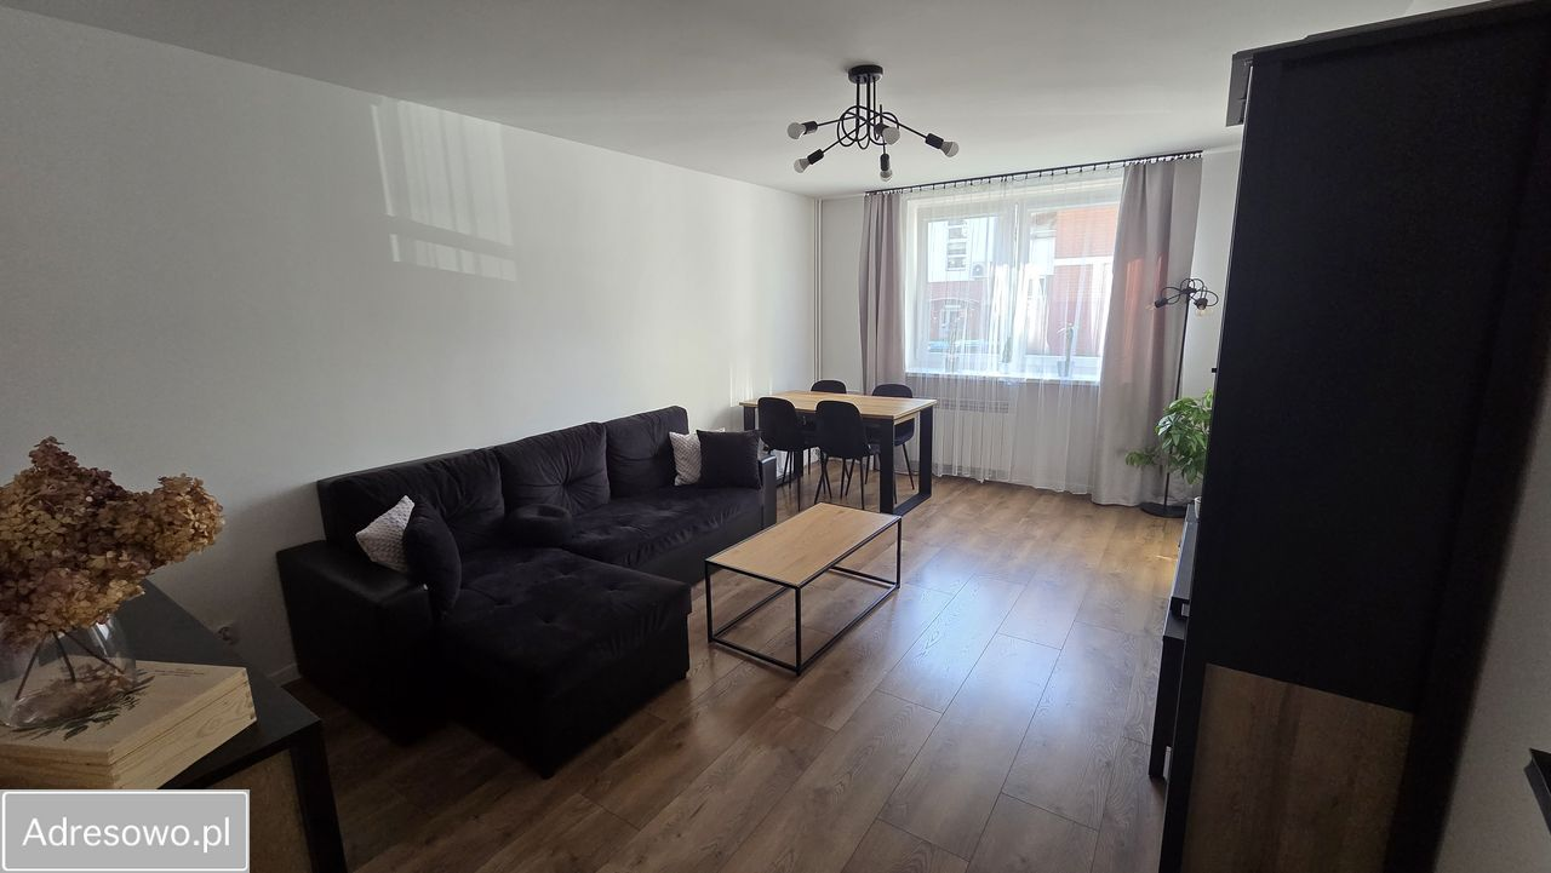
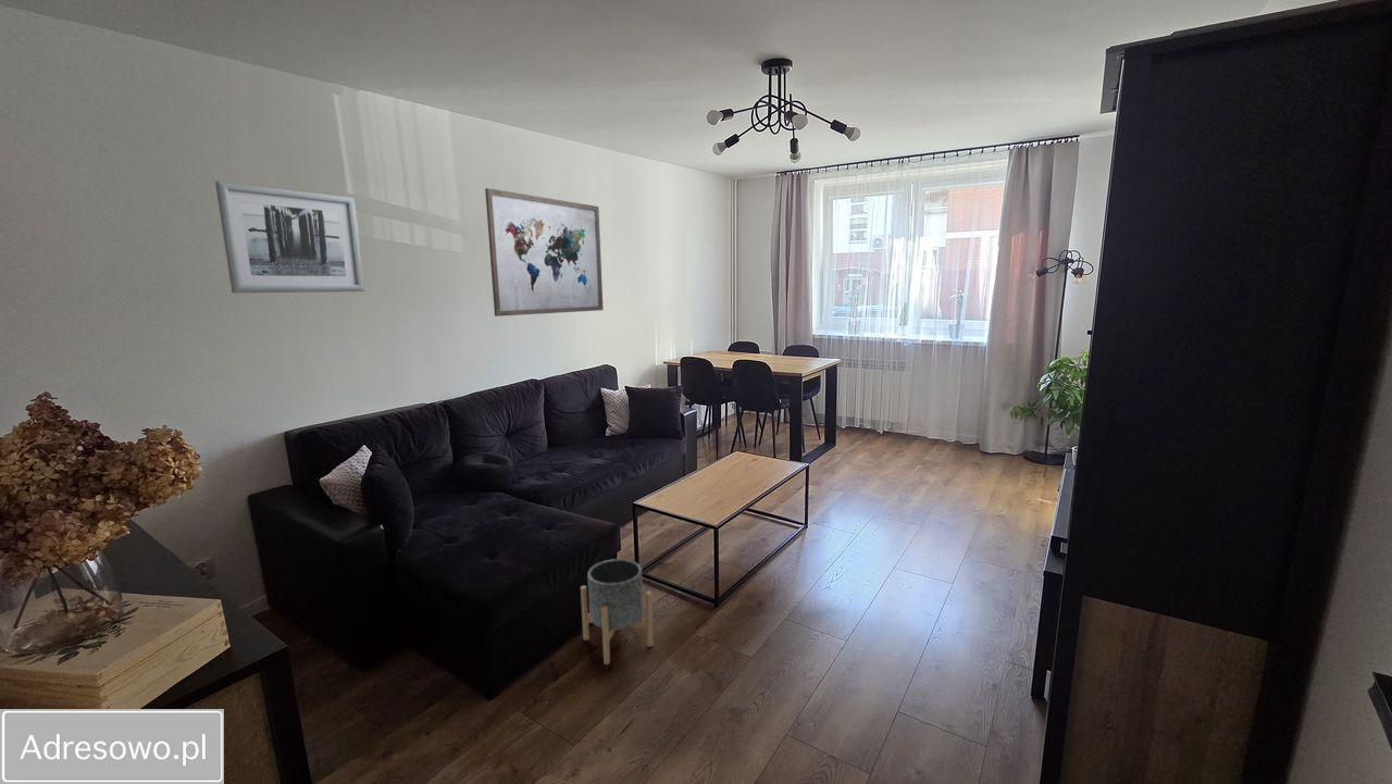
+ planter [580,558,655,665]
+ wall art [214,181,365,294]
+ wall art [484,187,604,318]
